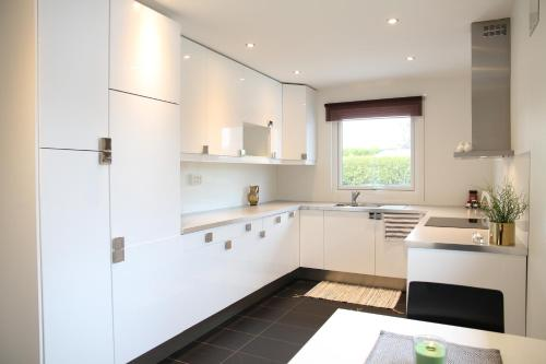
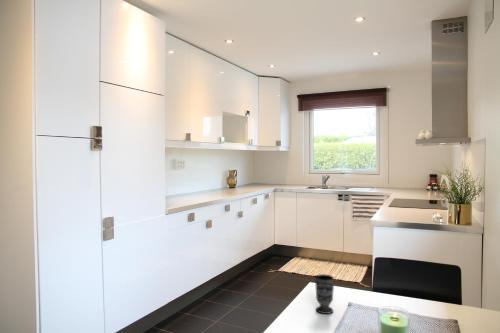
+ cup [314,273,335,315]
